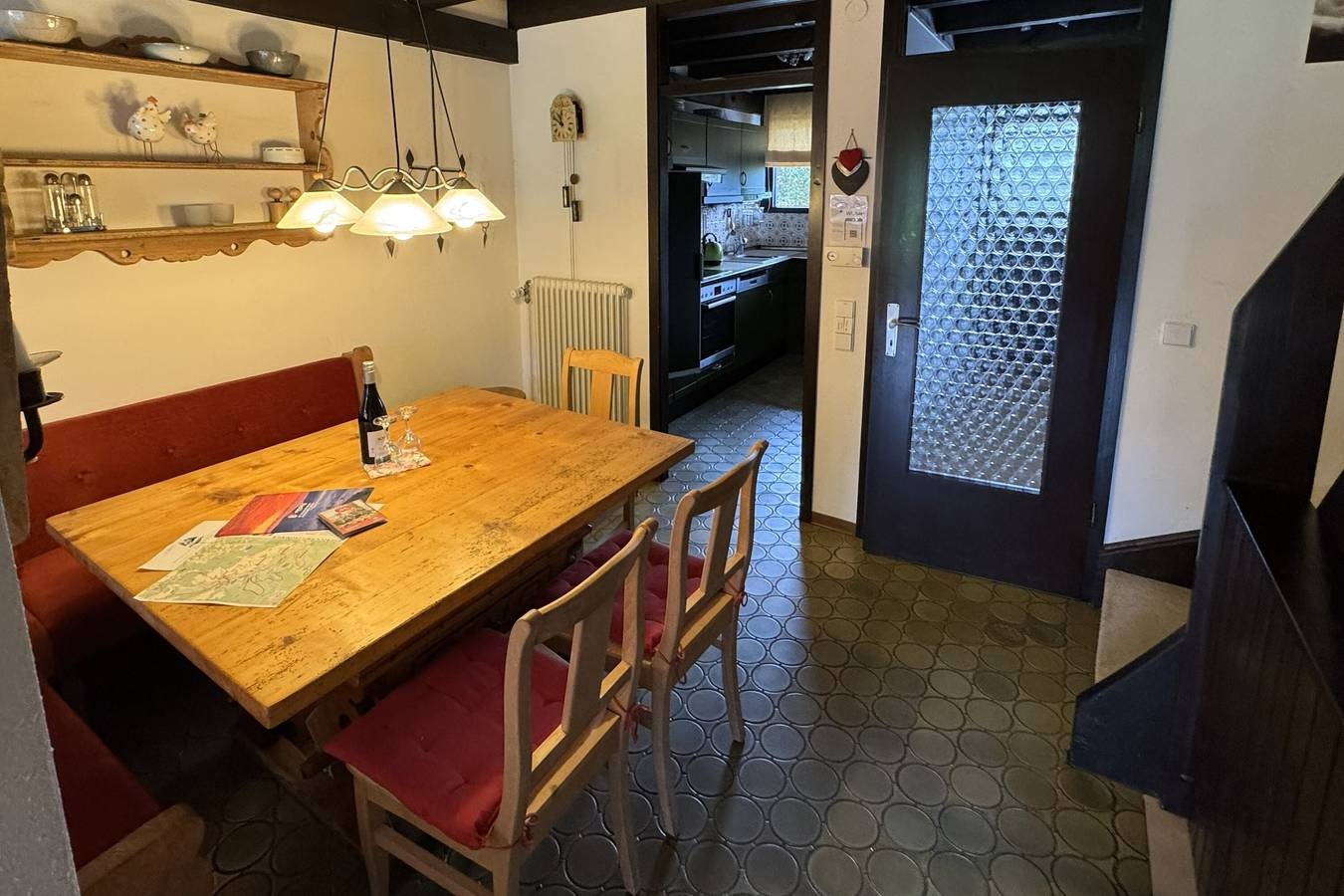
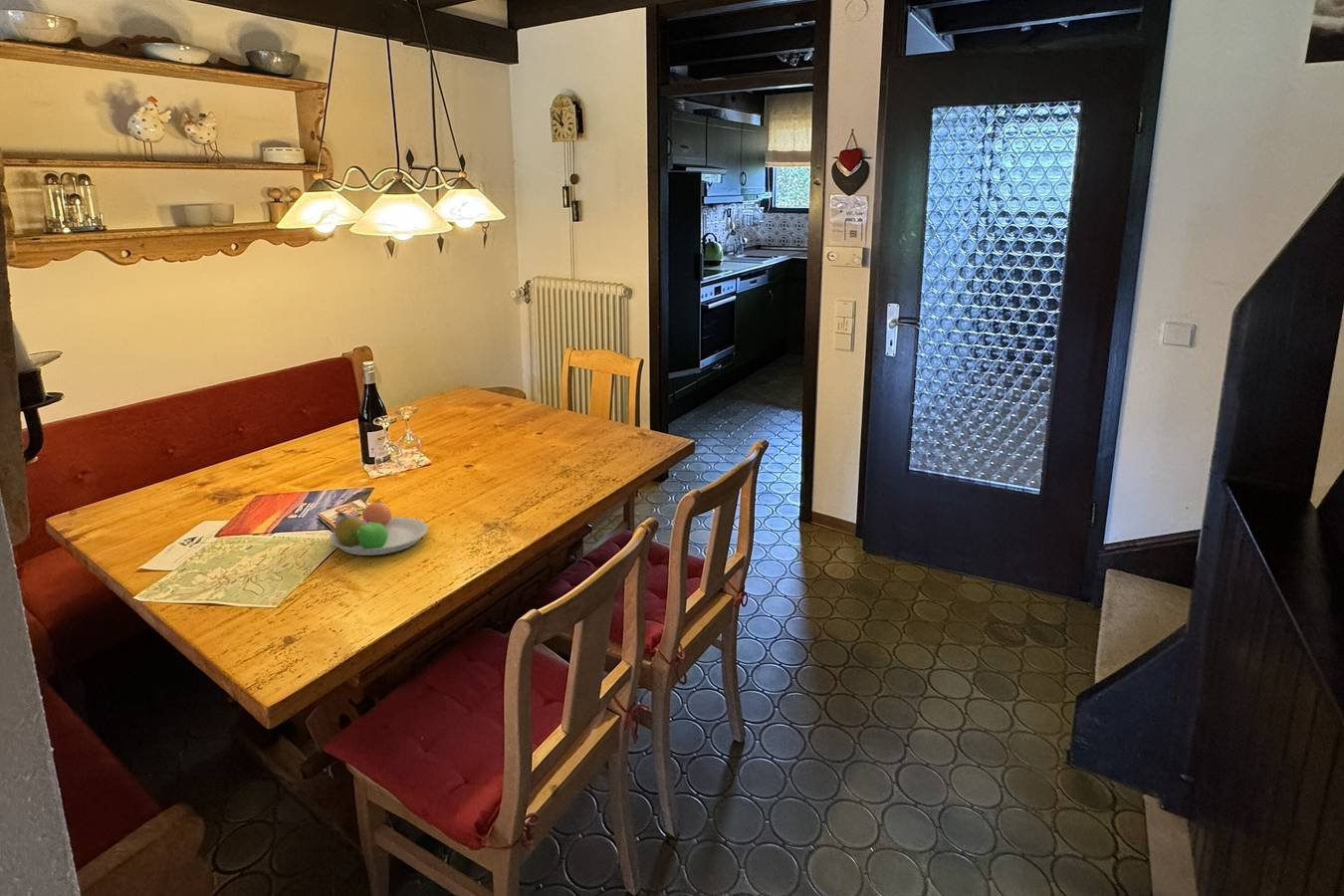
+ fruit bowl [329,500,429,557]
